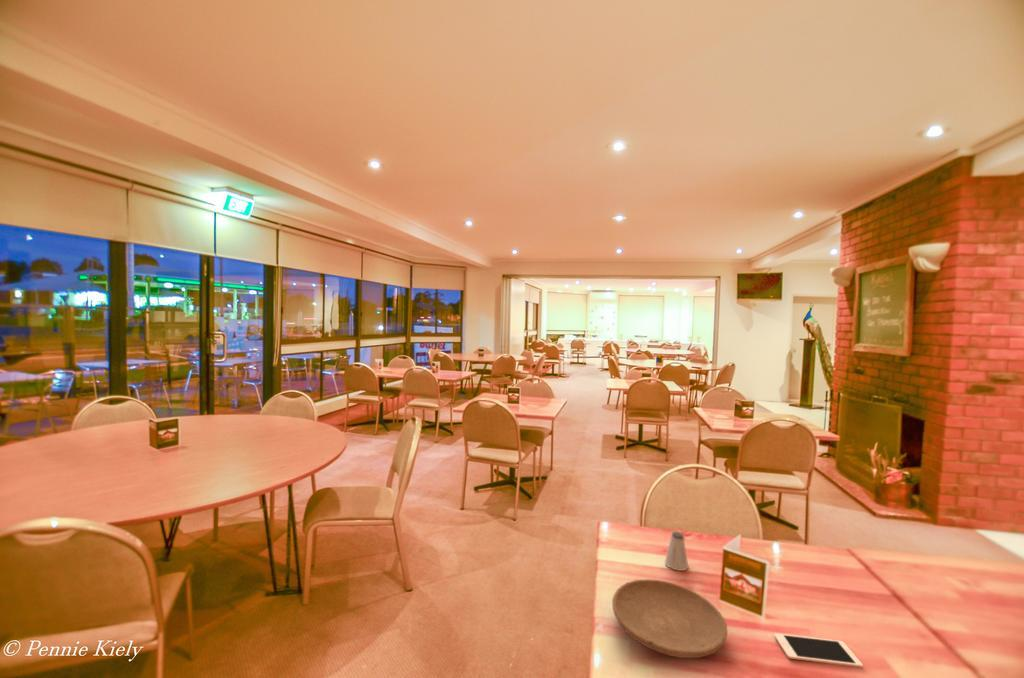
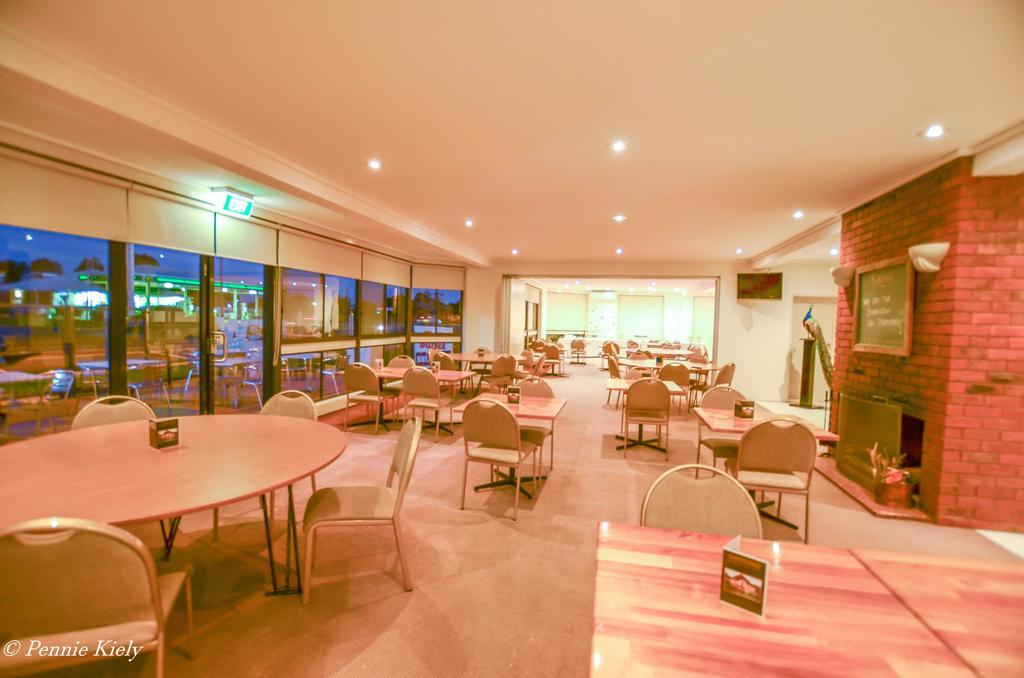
- saltshaker [664,531,689,572]
- cell phone [773,632,864,669]
- plate [611,578,728,659]
